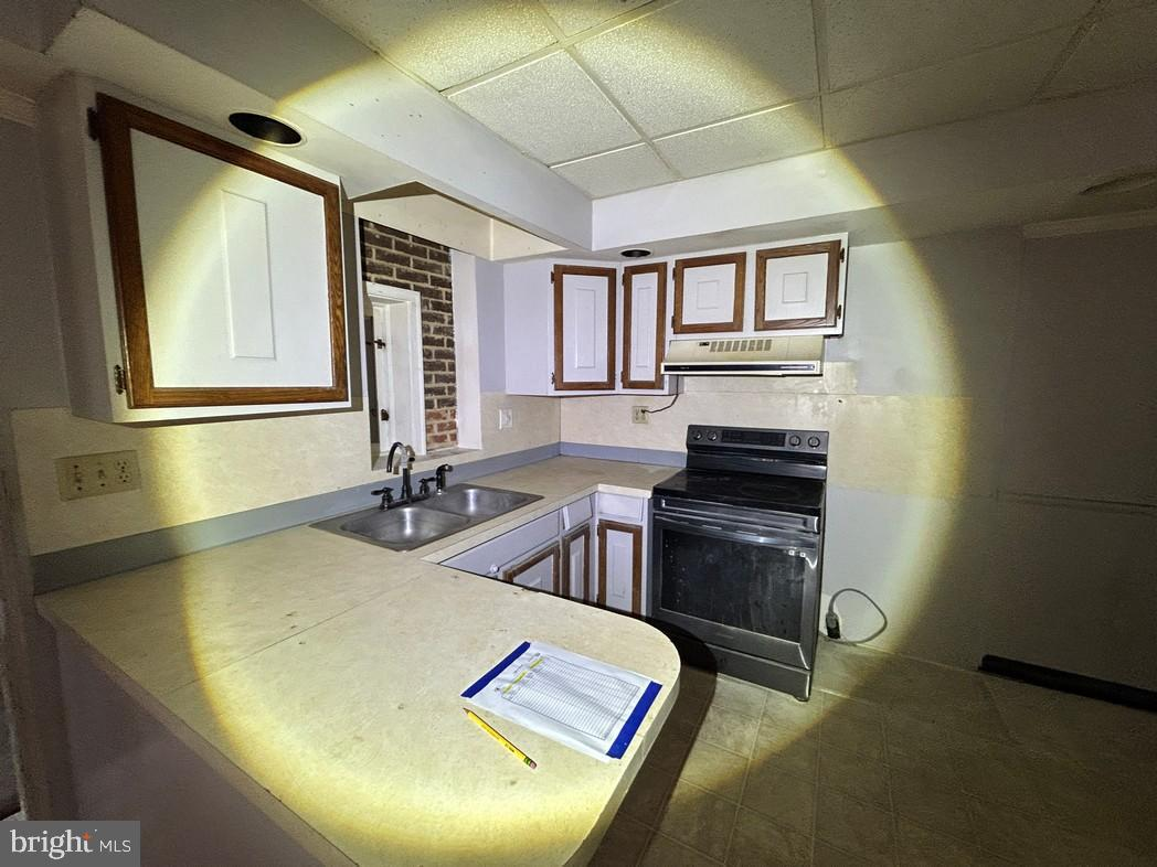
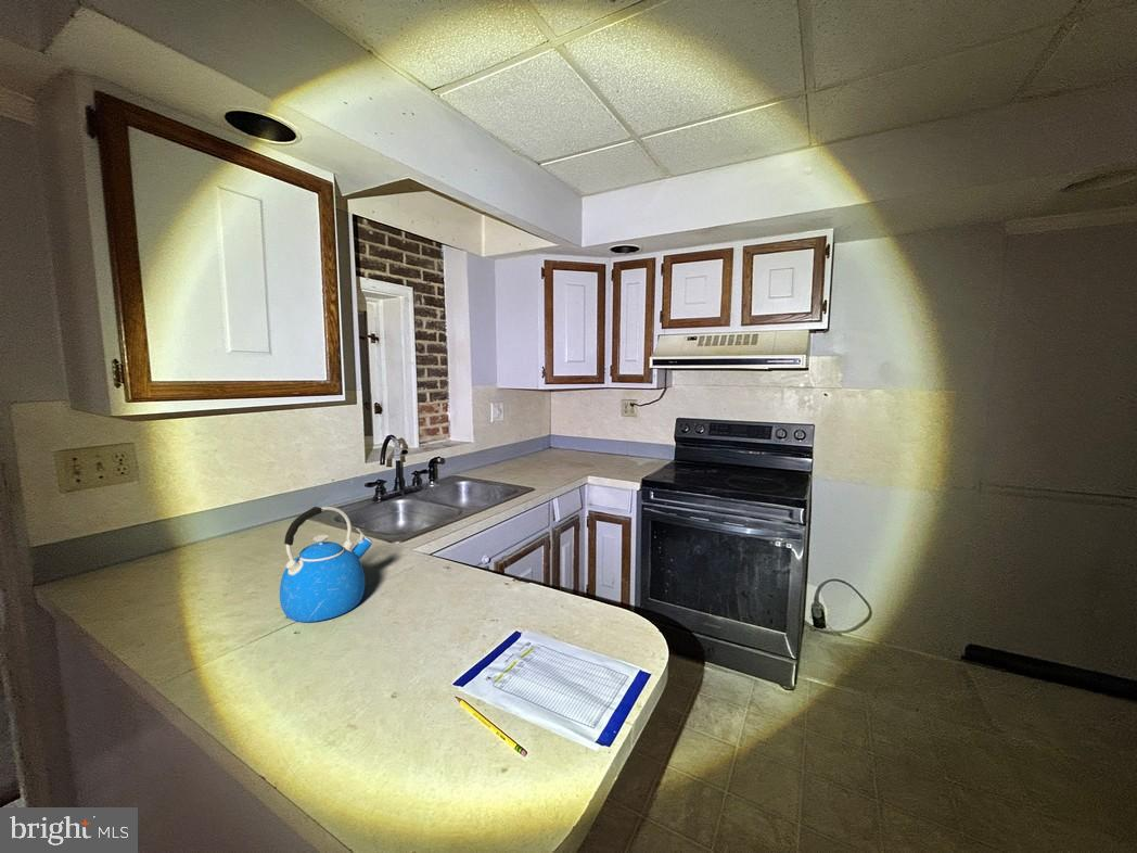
+ kettle [279,506,373,623]
